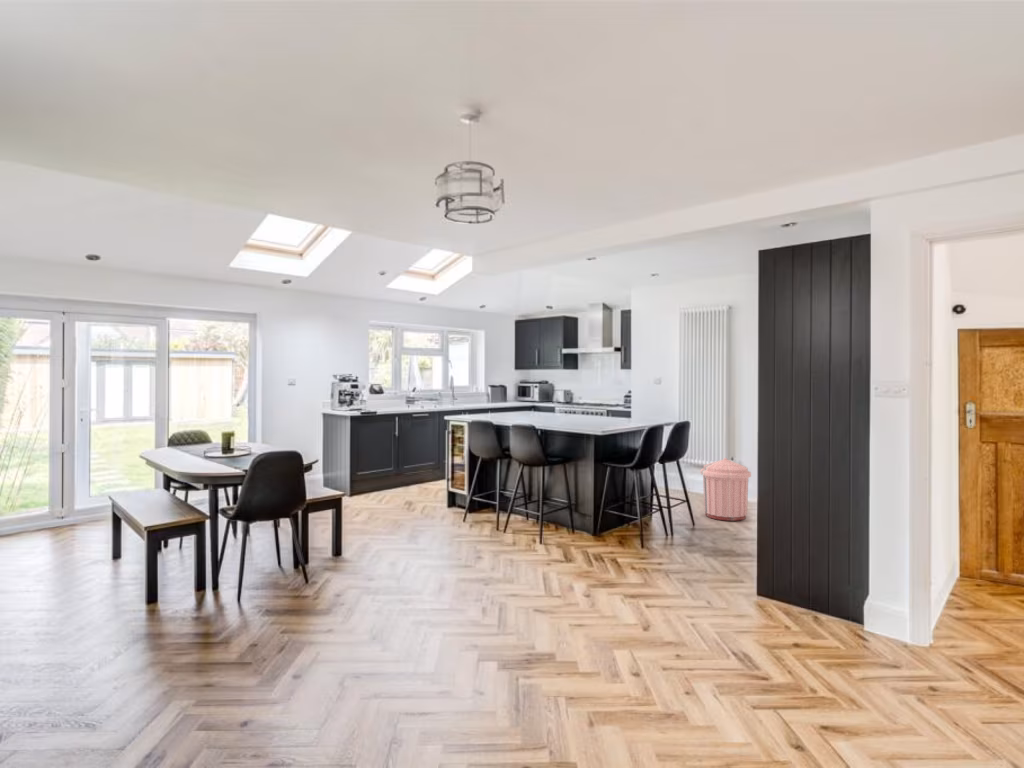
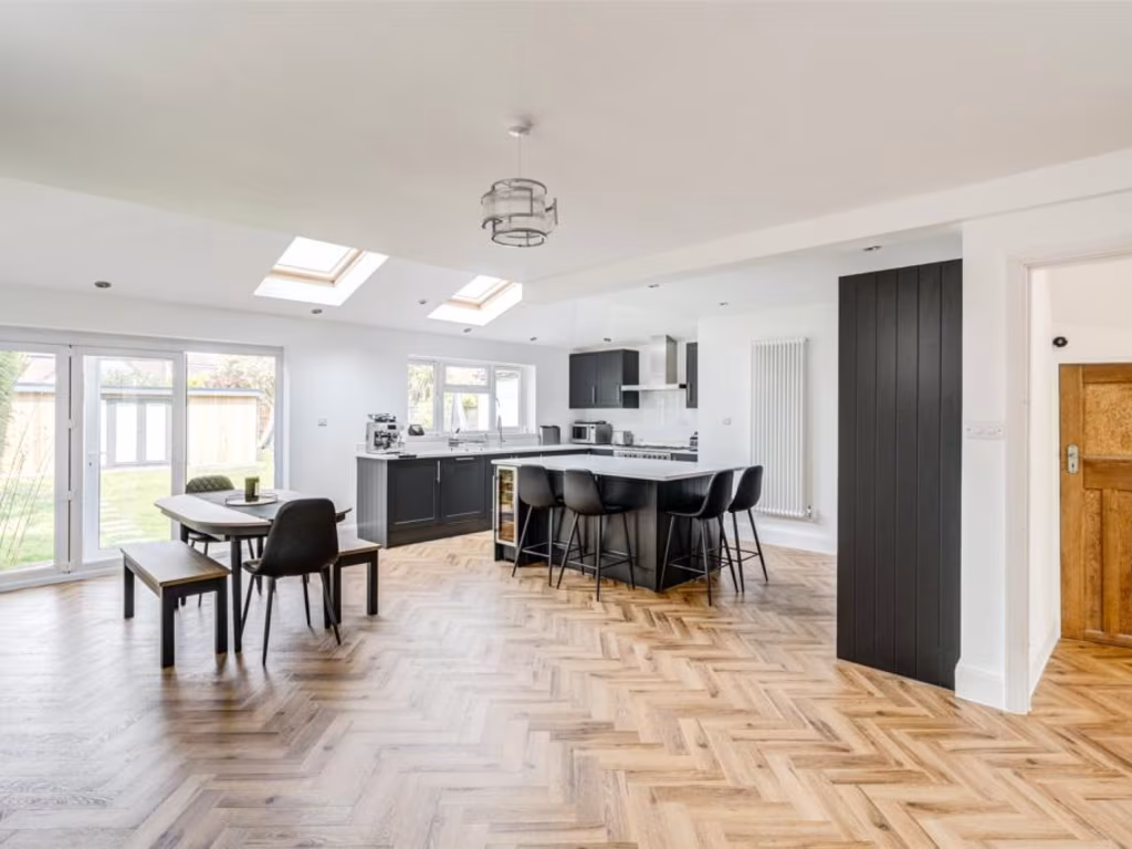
- trash can [699,457,752,522]
